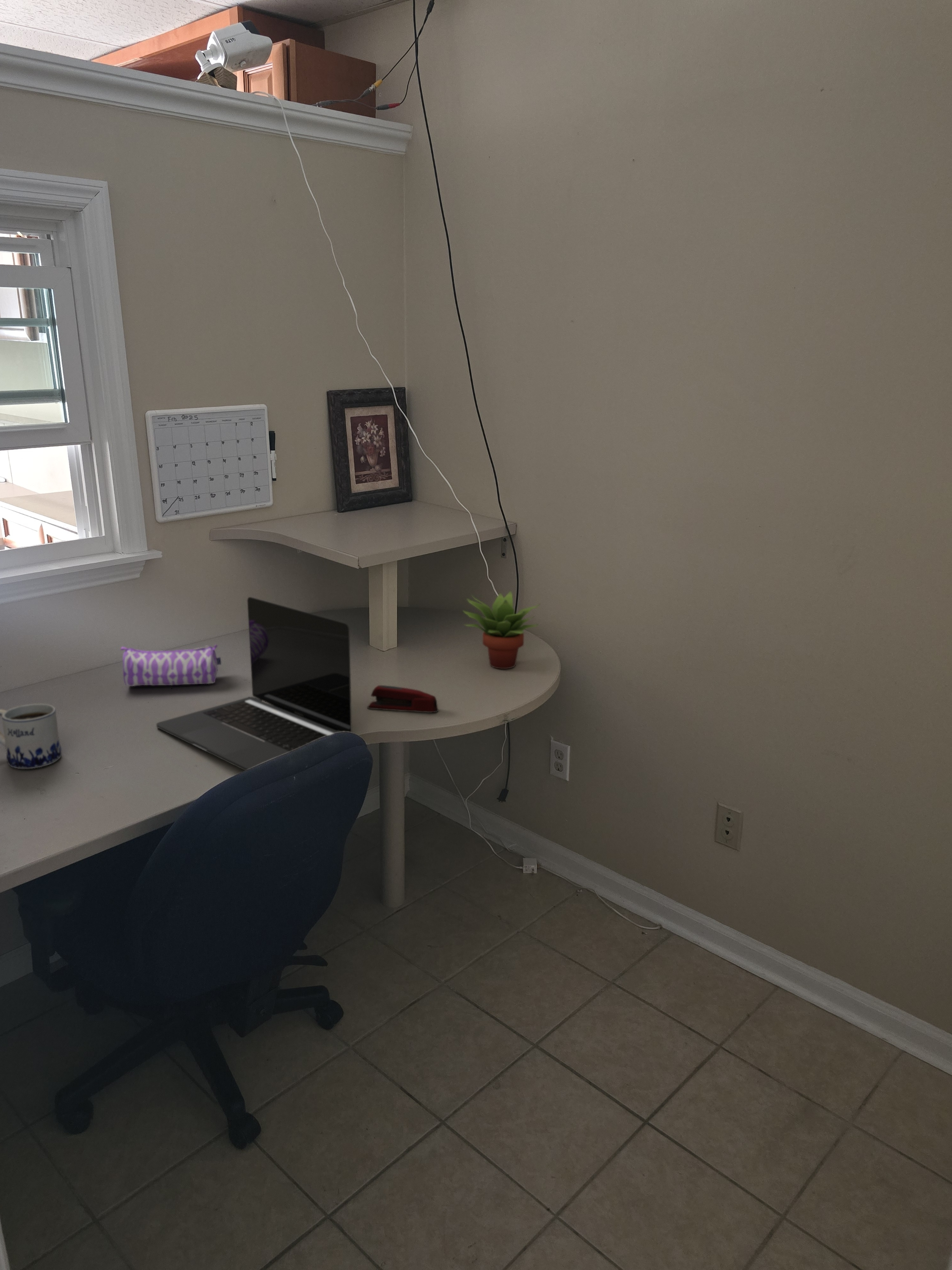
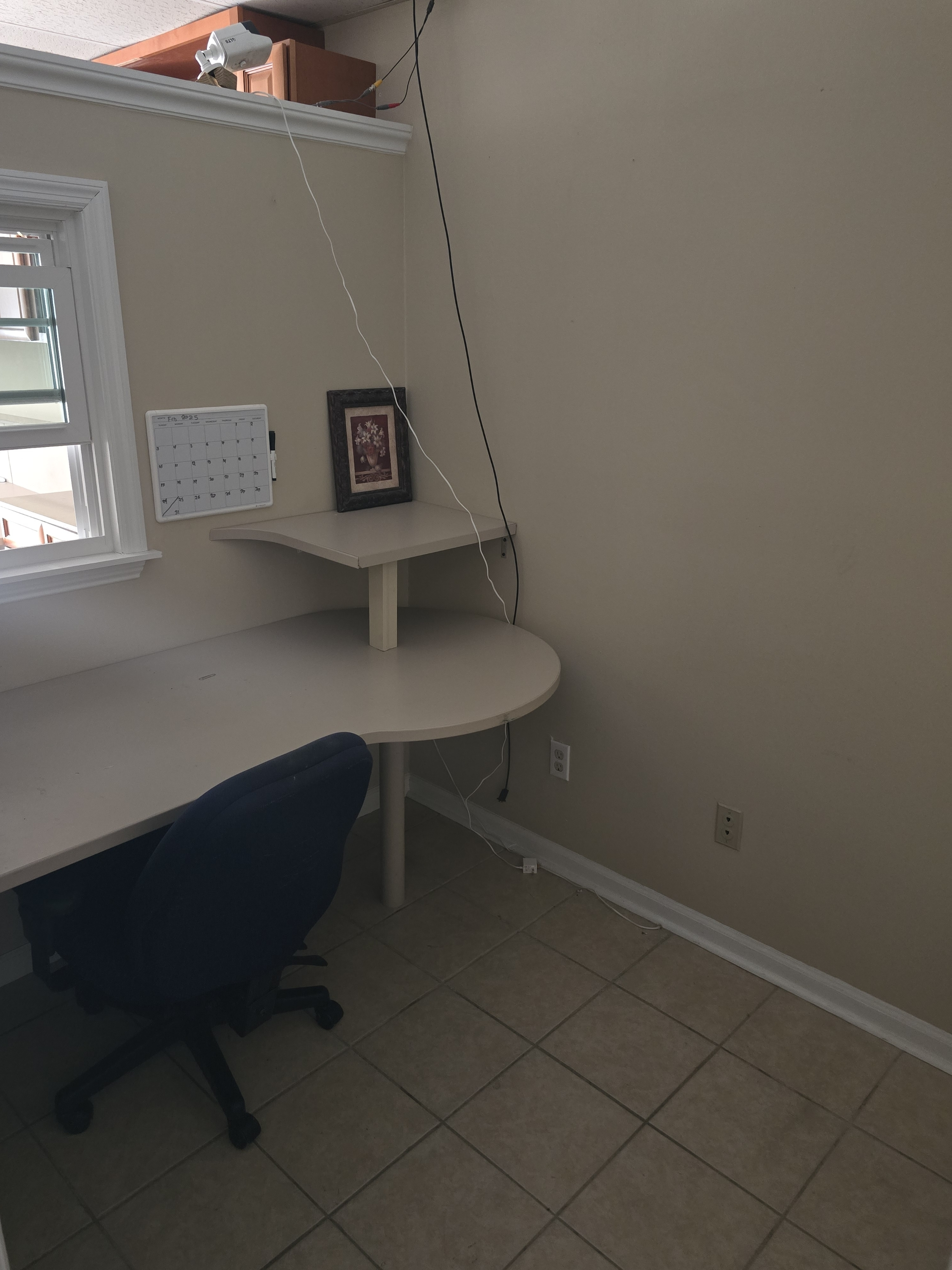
- pencil case [120,644,222,687]
- mug [0,703,62,769]
- laptop [156,596,352,771]
- stapler [367,685,439,713]
- succulent plant [462,591,541,669]
